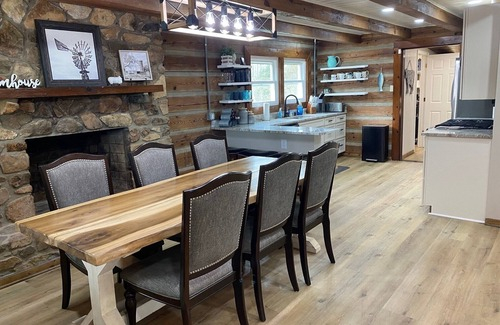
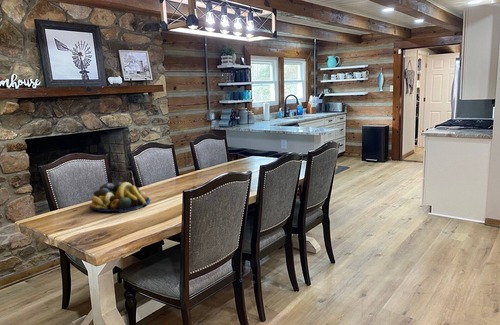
+ fruit bowl [89,181,151,213]
